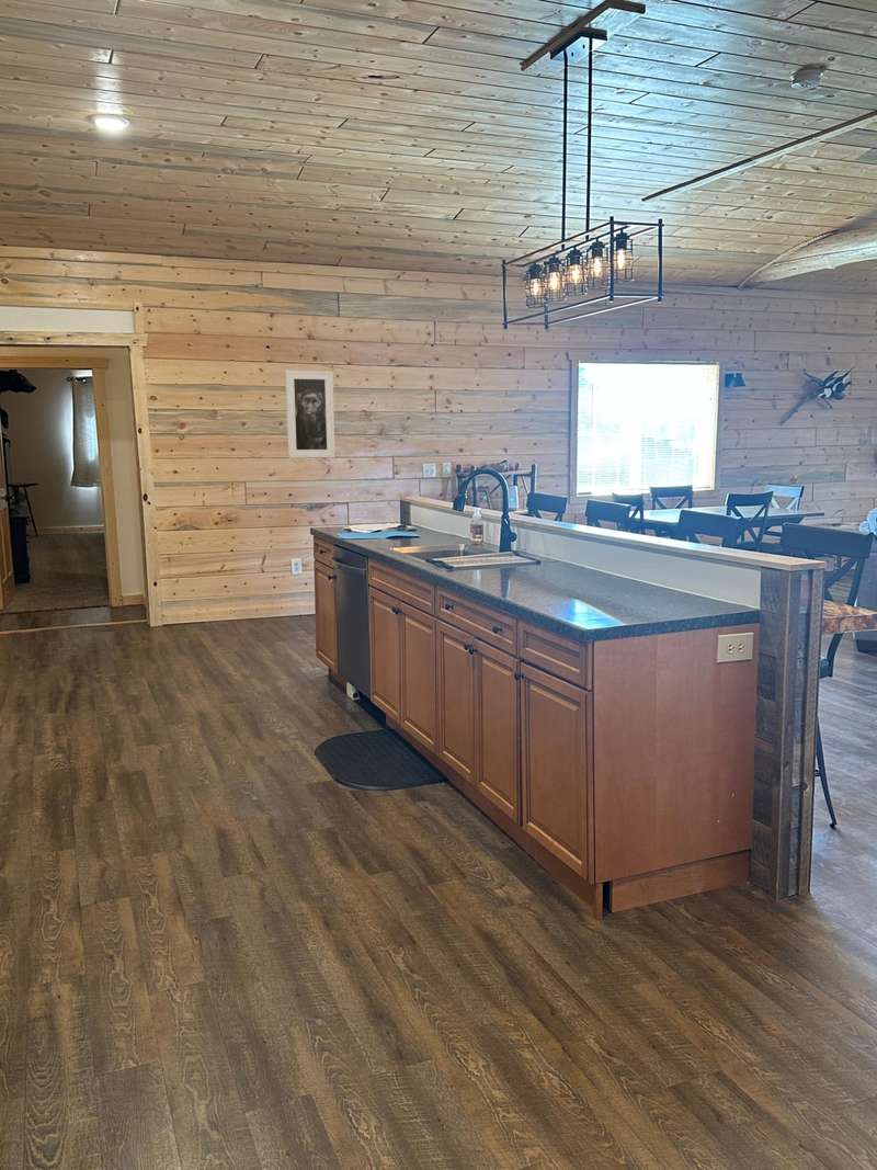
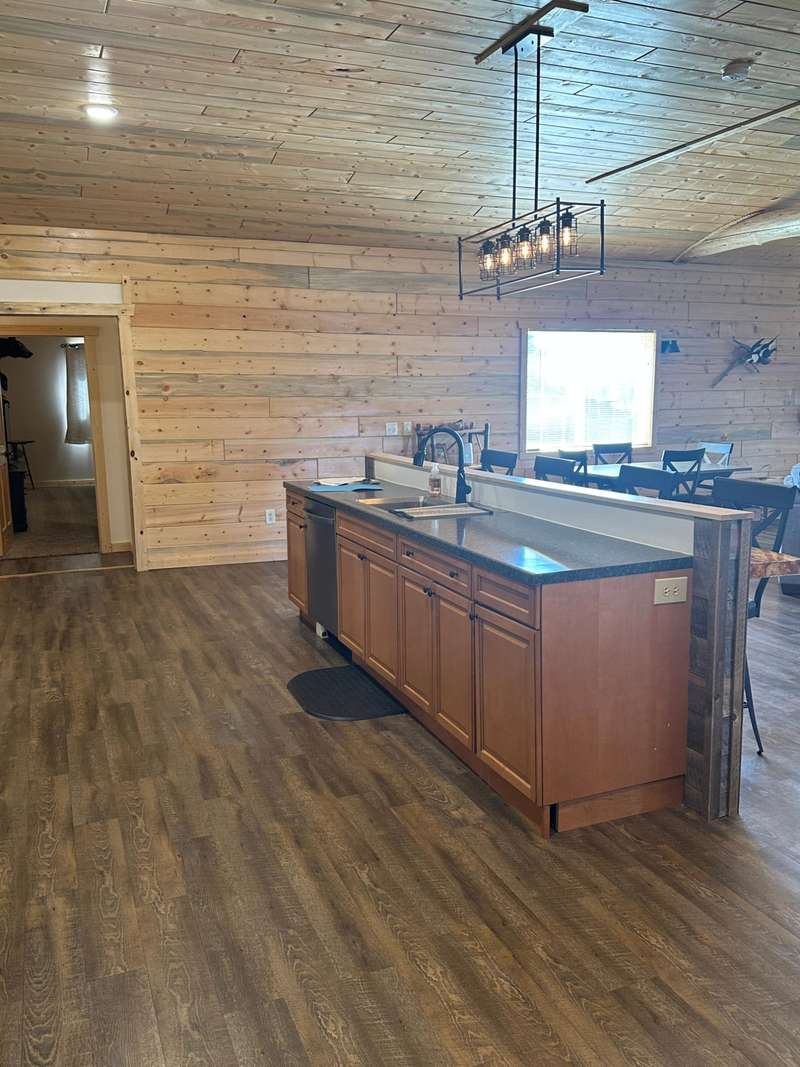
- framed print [284,370,337,459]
